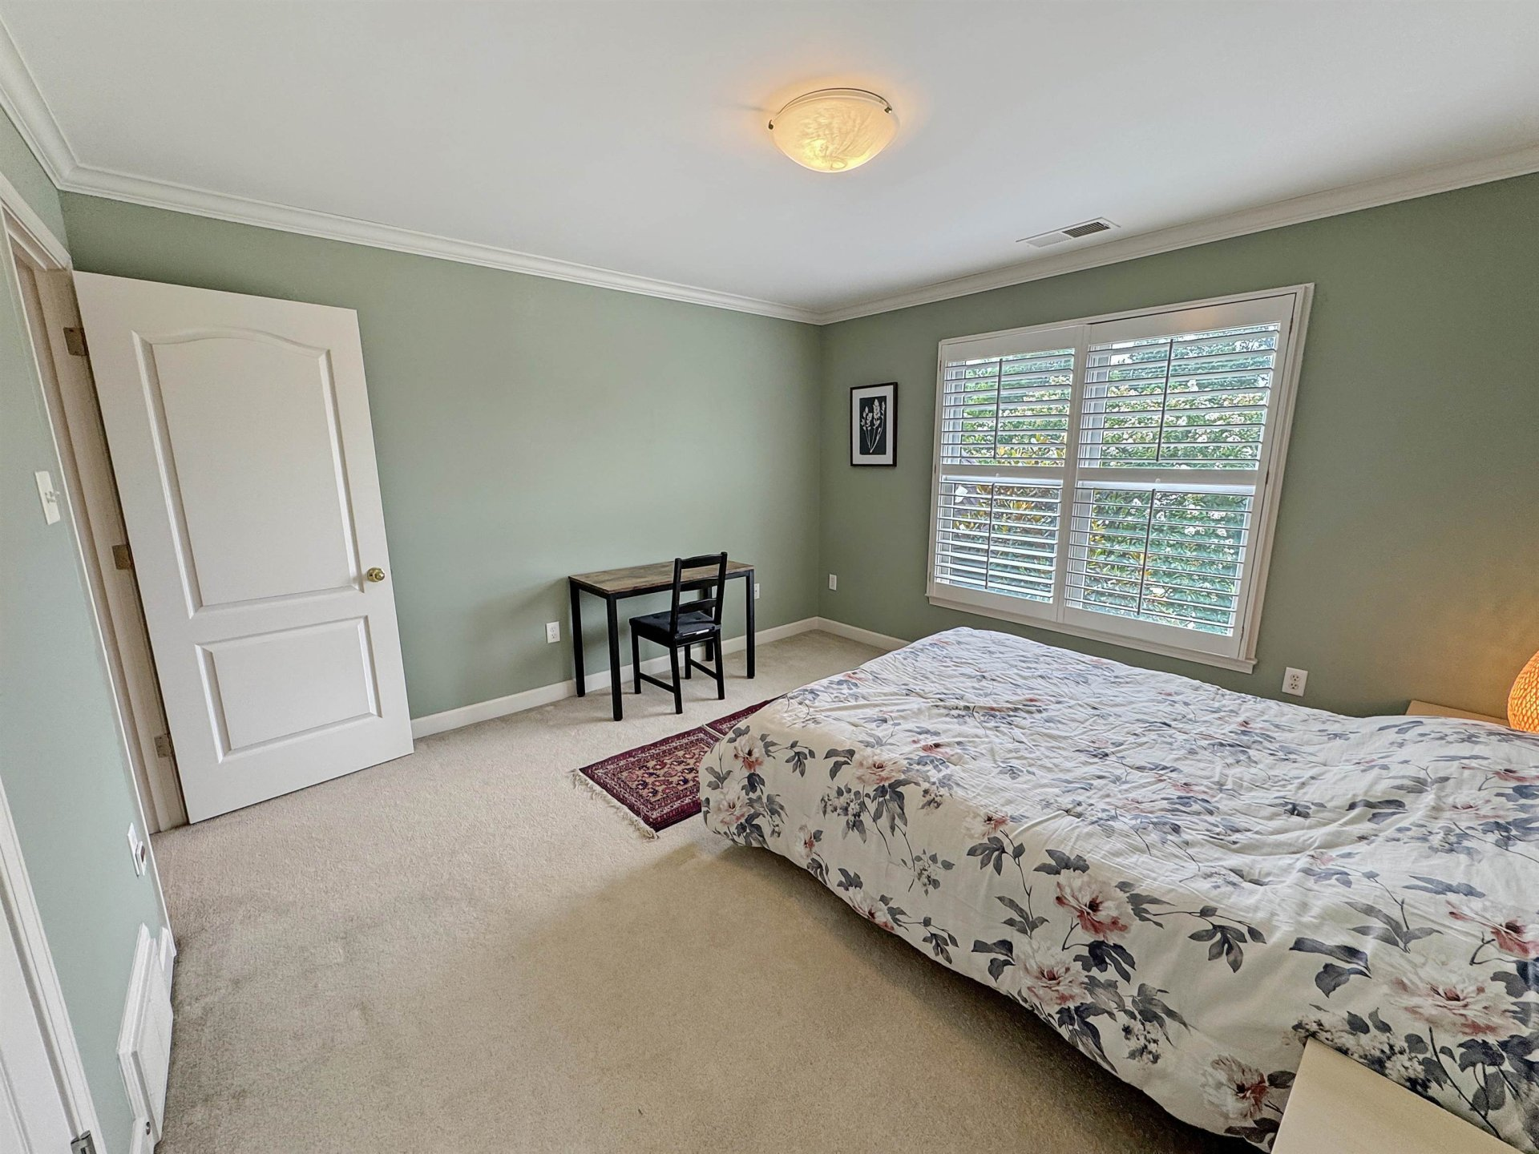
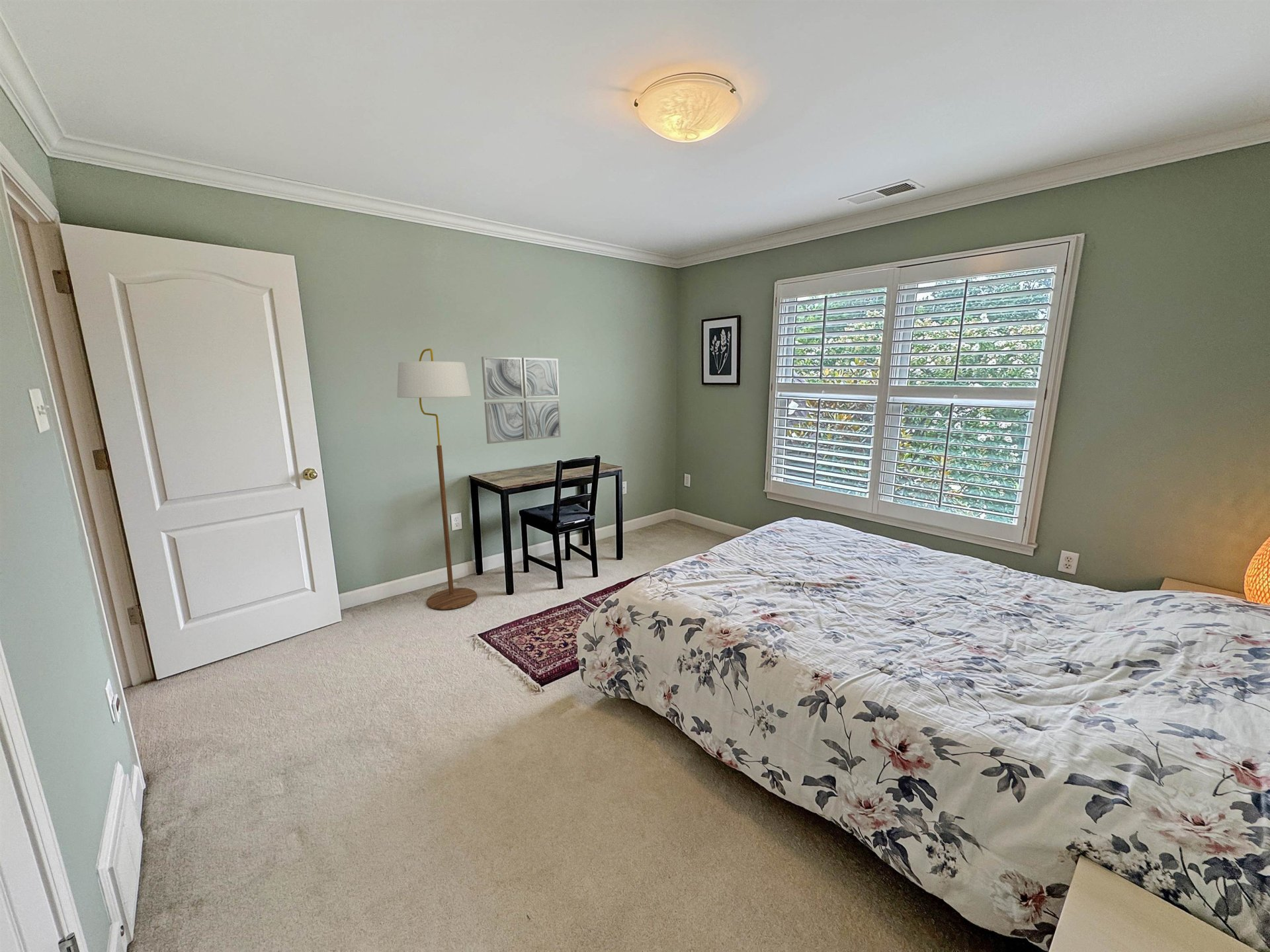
+ wall art [481,356,562,444]
+ floor lamp [396,348,478,610]
